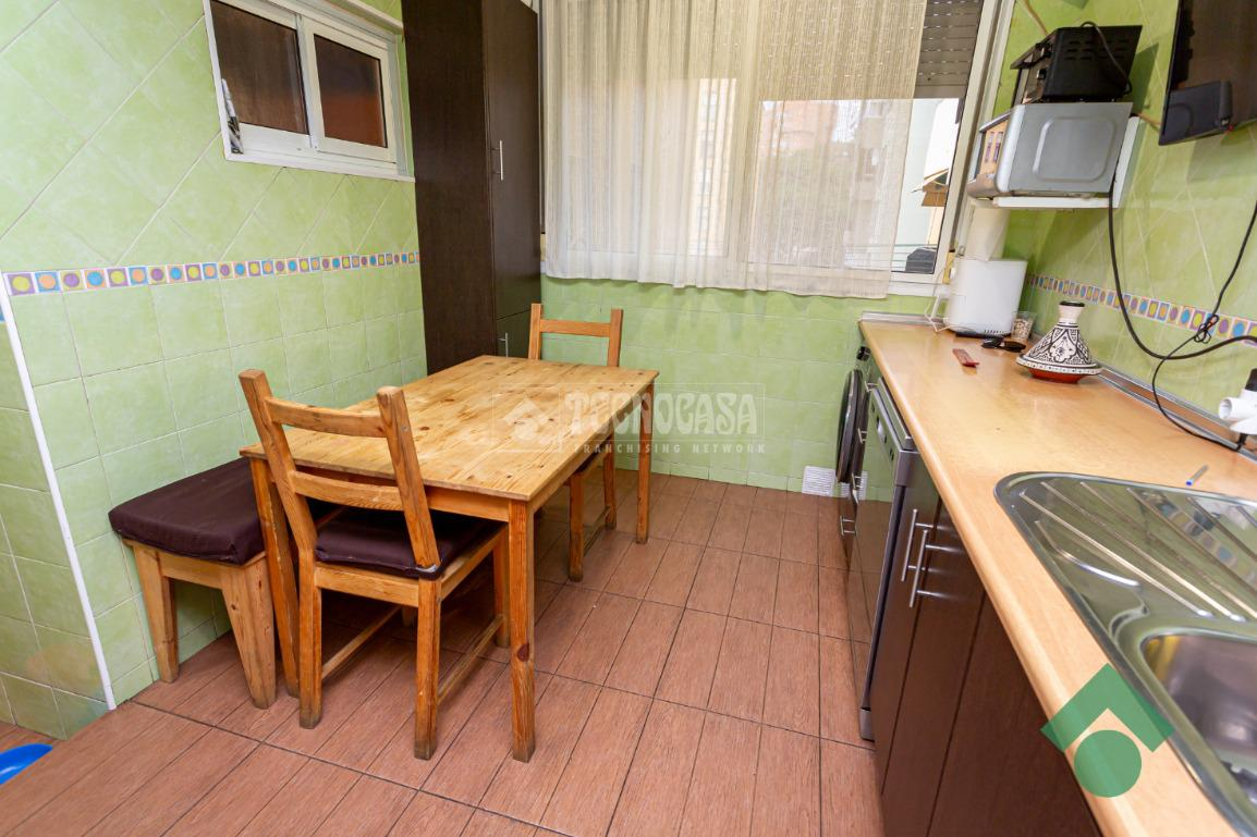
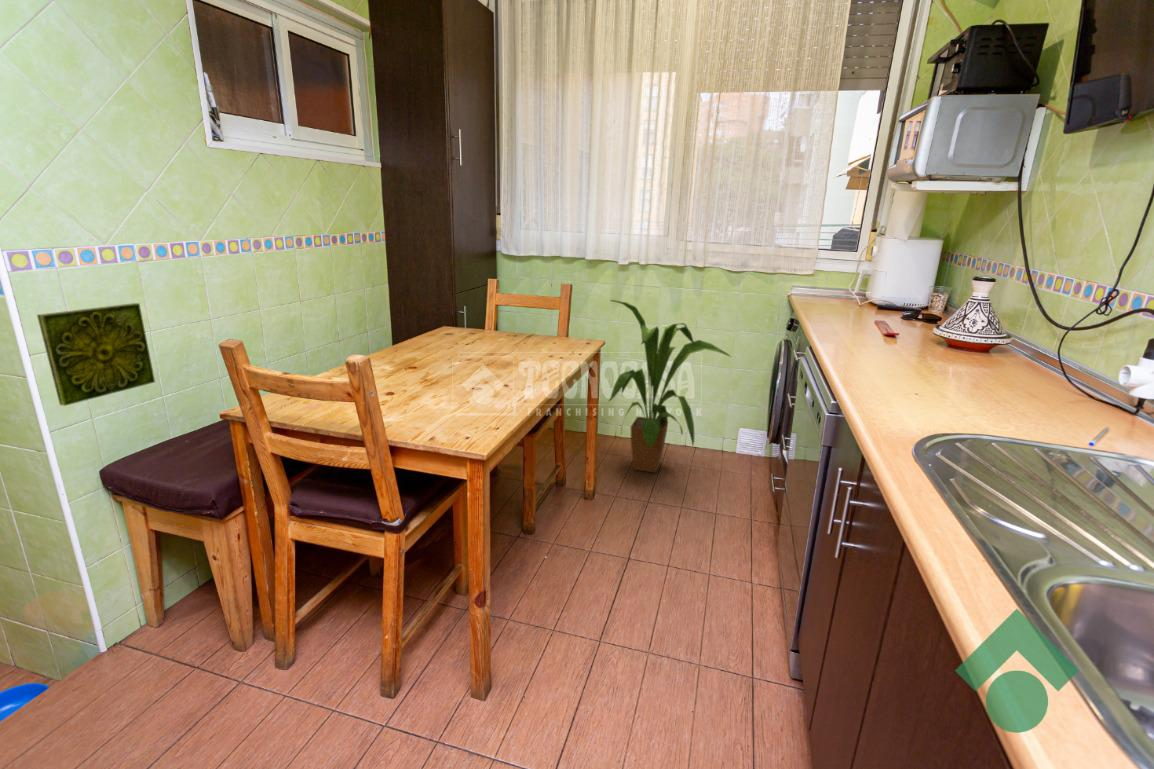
+ decorative tile [36,302,156,407]
+ house plant [607,299,732,474]
